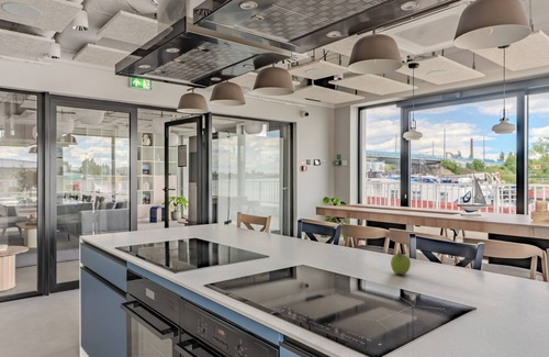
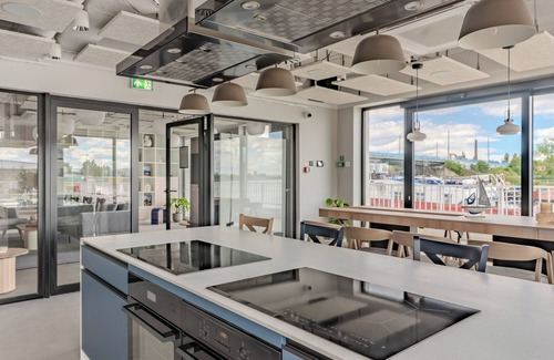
- fruit [390,250,412,276]
